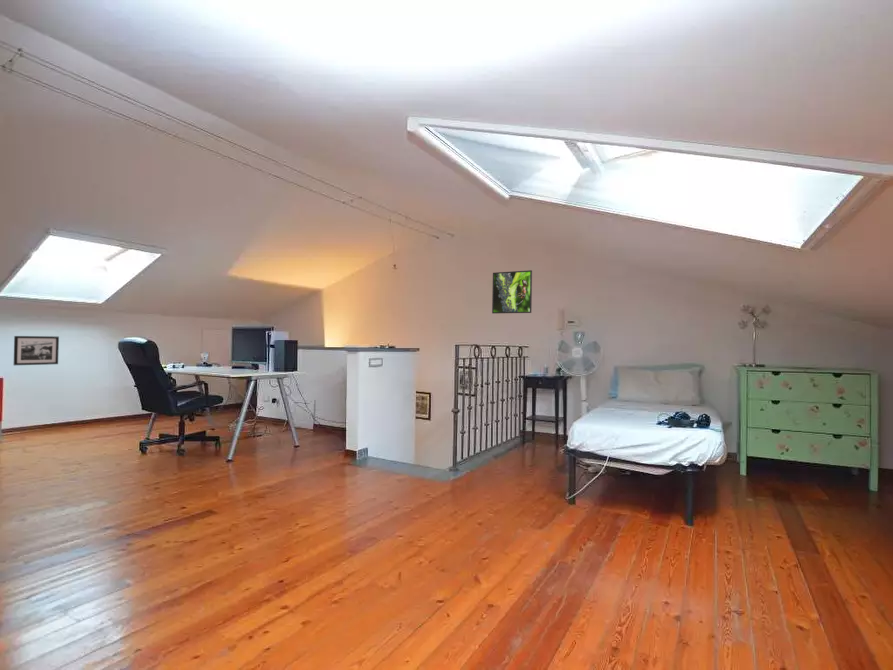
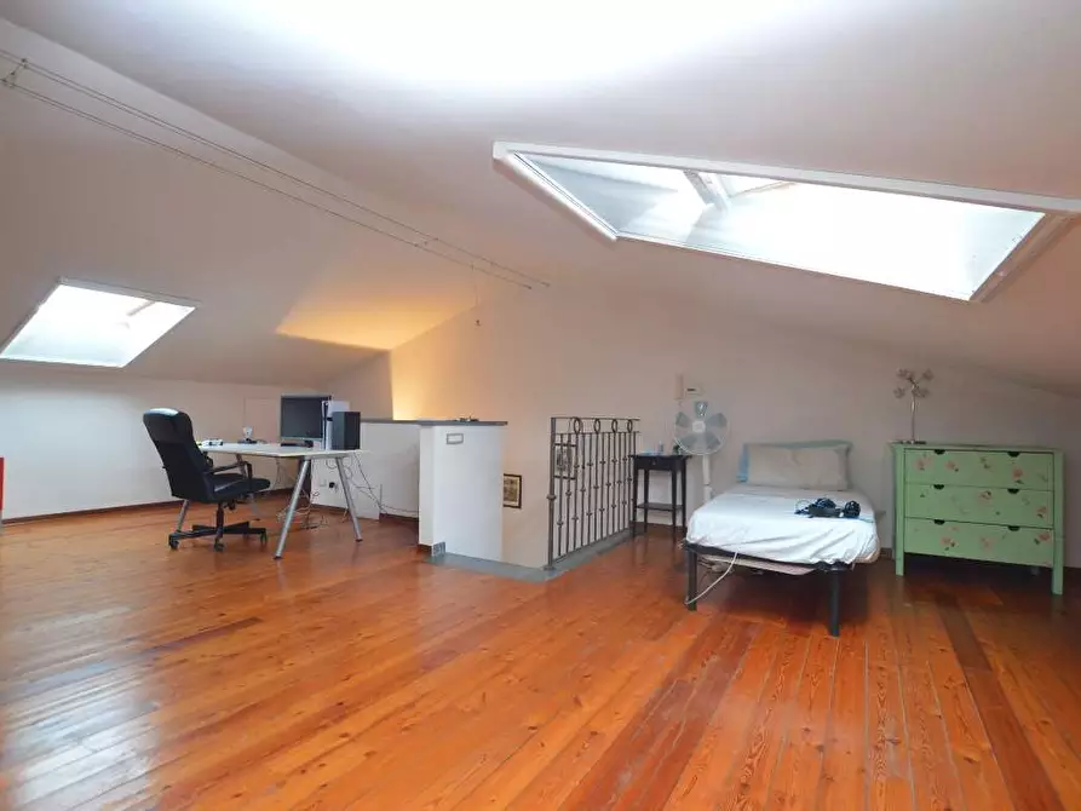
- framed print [491,269,533,315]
- picture frame [13,335,60,366]
